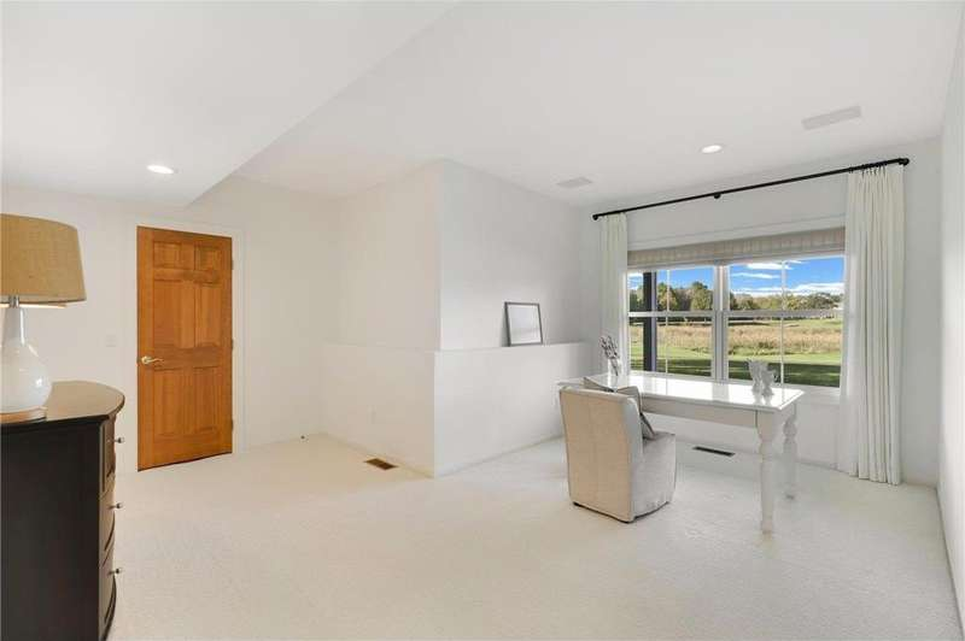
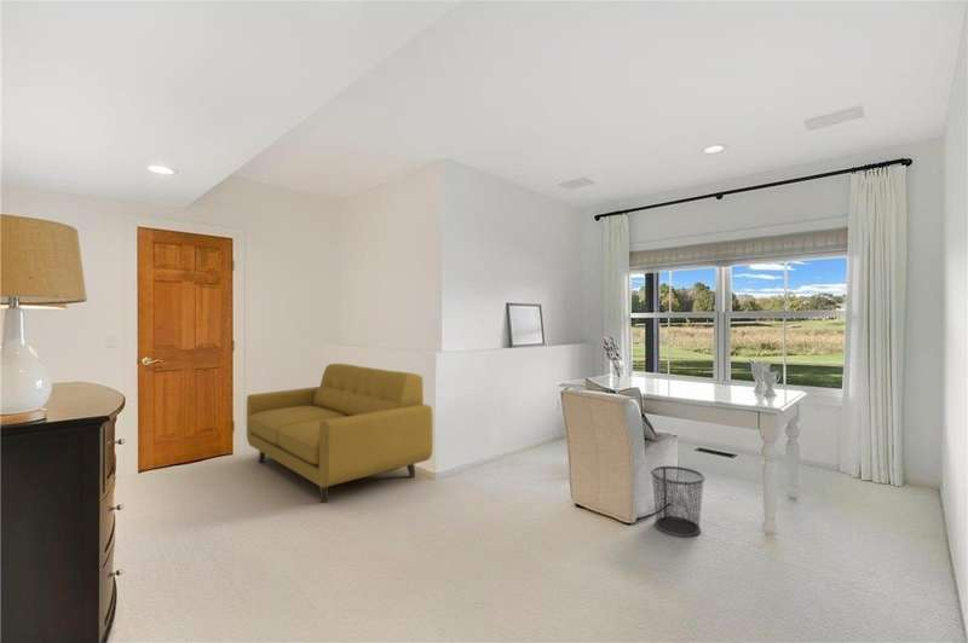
+ sofa [246,363,434,504]
+ waste bin [650,465,707,538]
